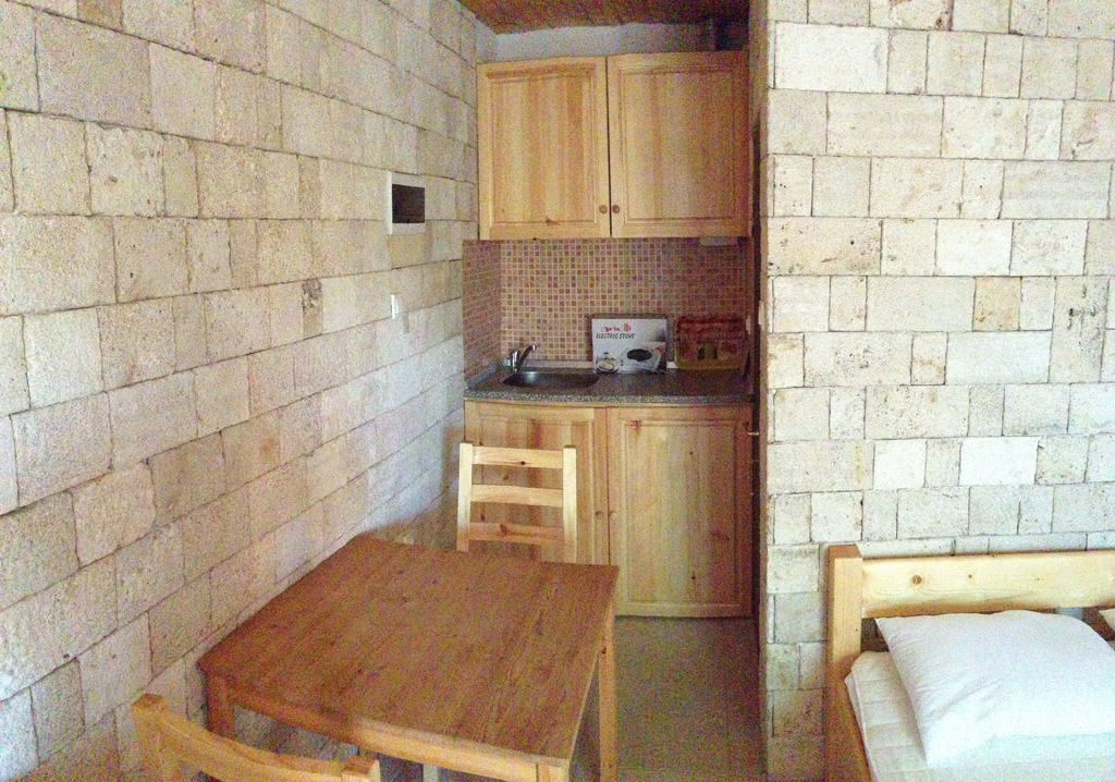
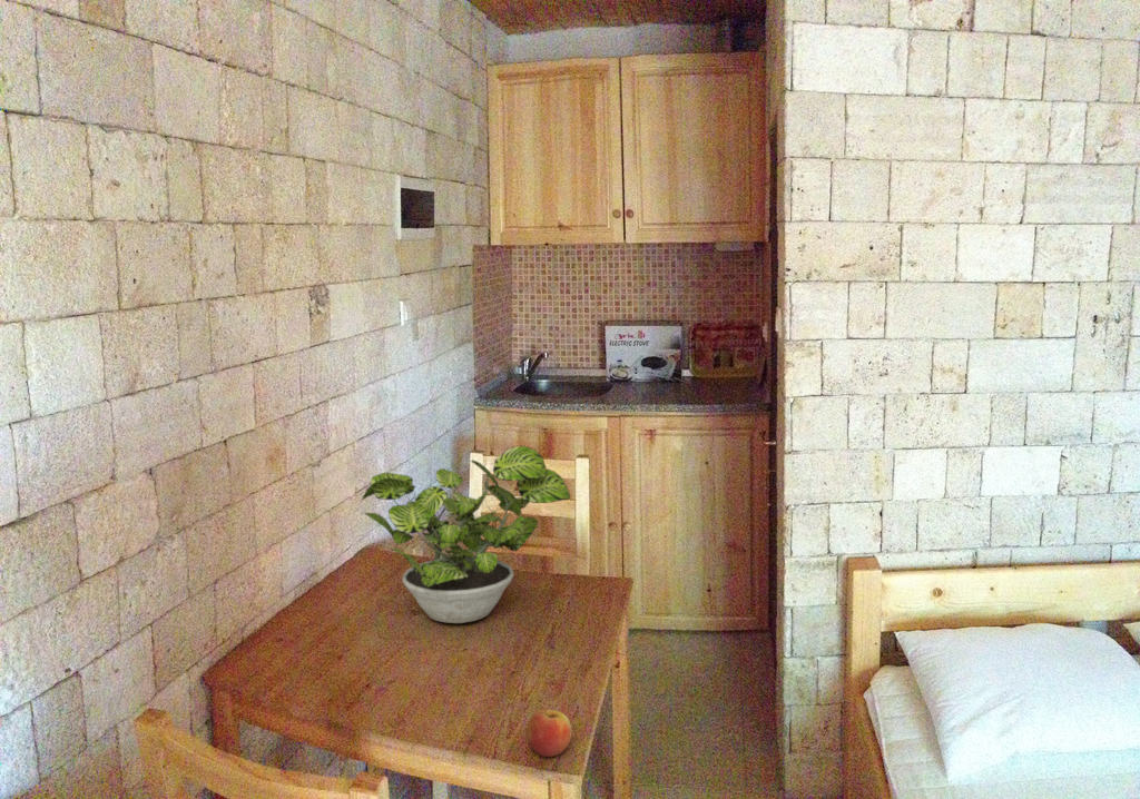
+ potted plant [360,444,572,624]
+ apple [525,706,573,758]
